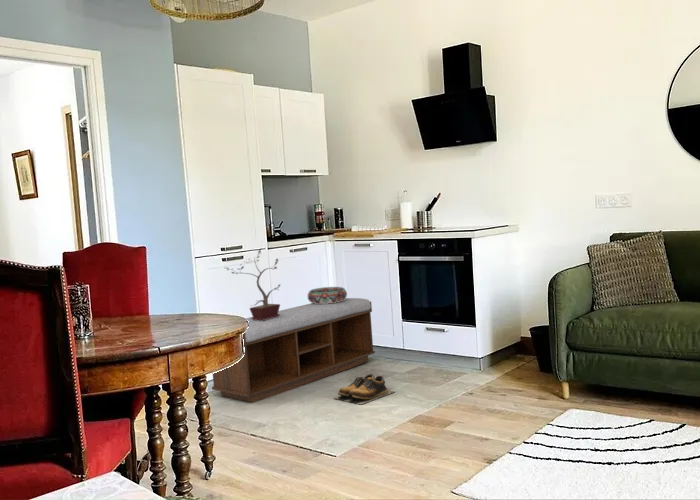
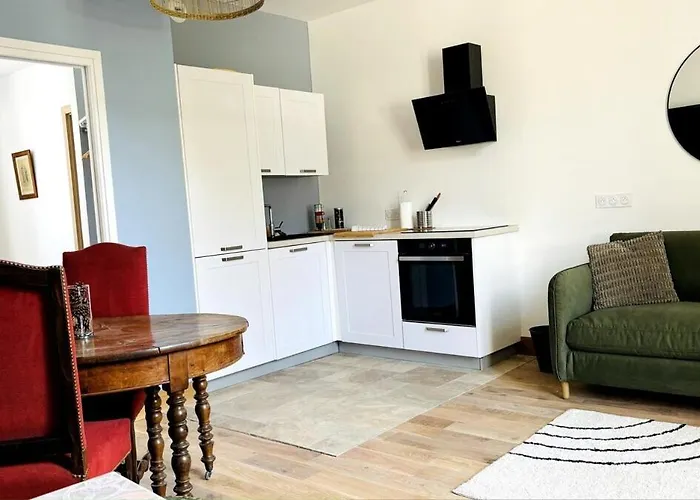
- bench [211,297,376,403]
- shoes [333,373,396,405]
- decorative bowl [307,286,348,304]
- potted plant [225,248,281,321]
